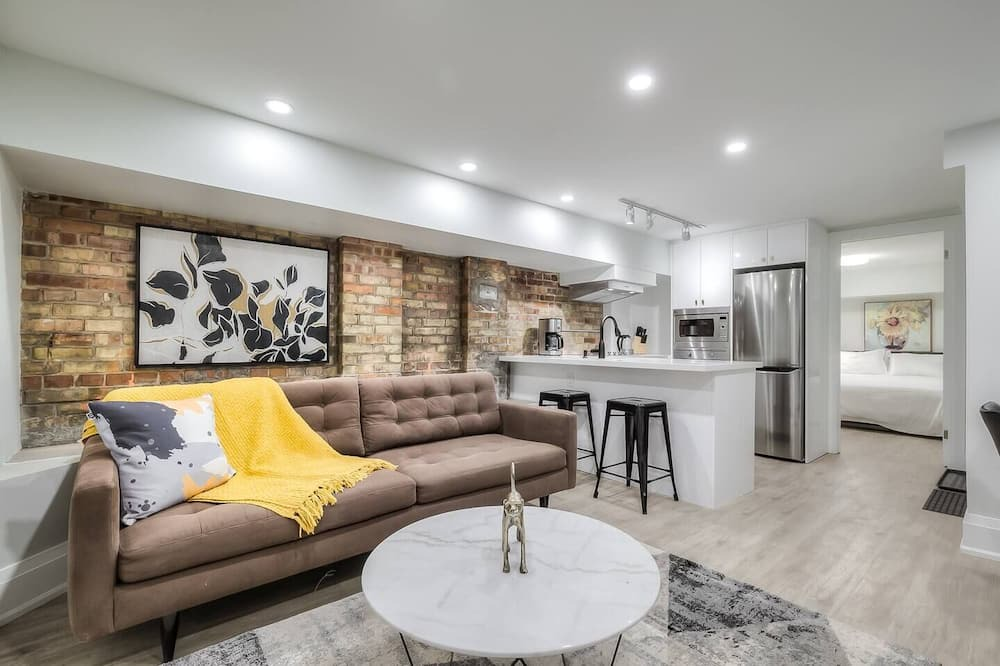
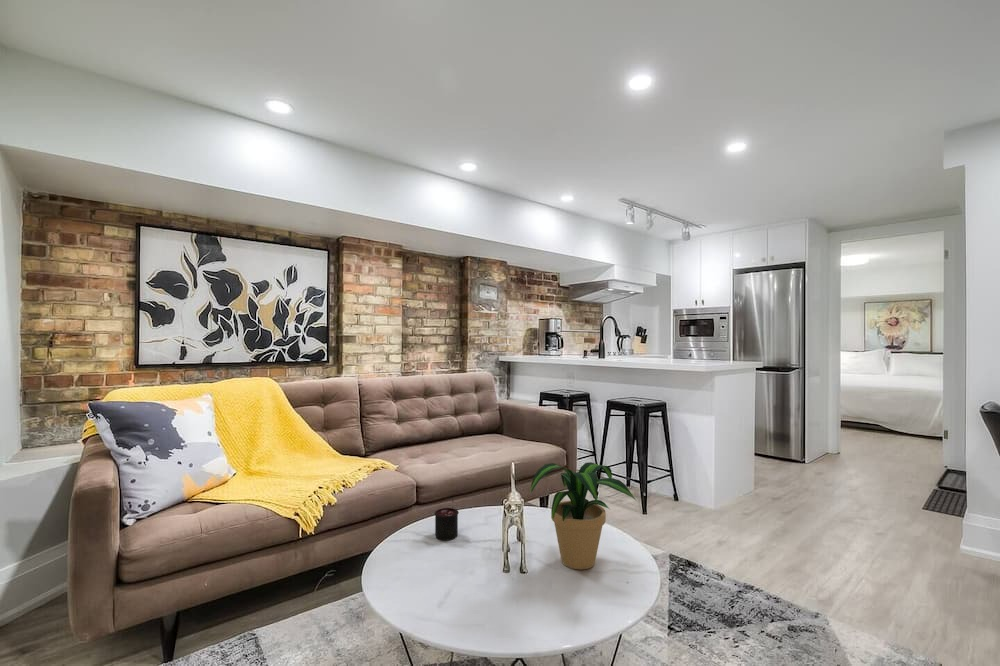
+ potted plant [530,461,637,570]
+ candle [433,498,460,541]
